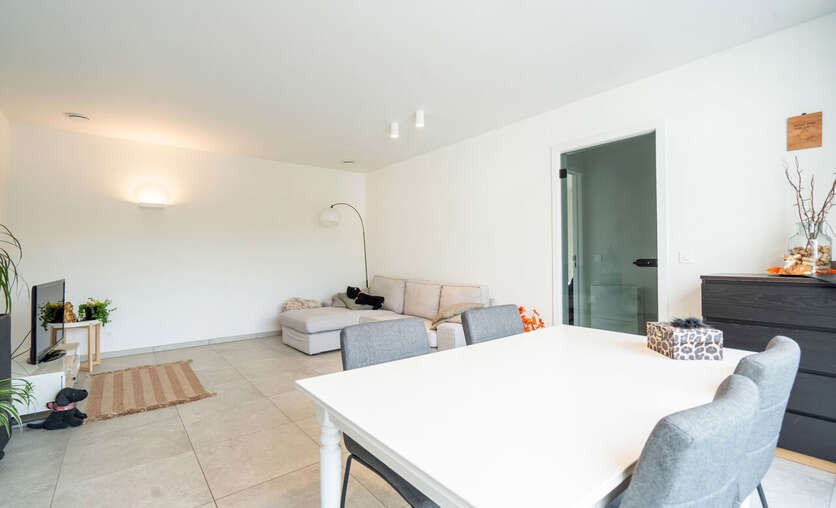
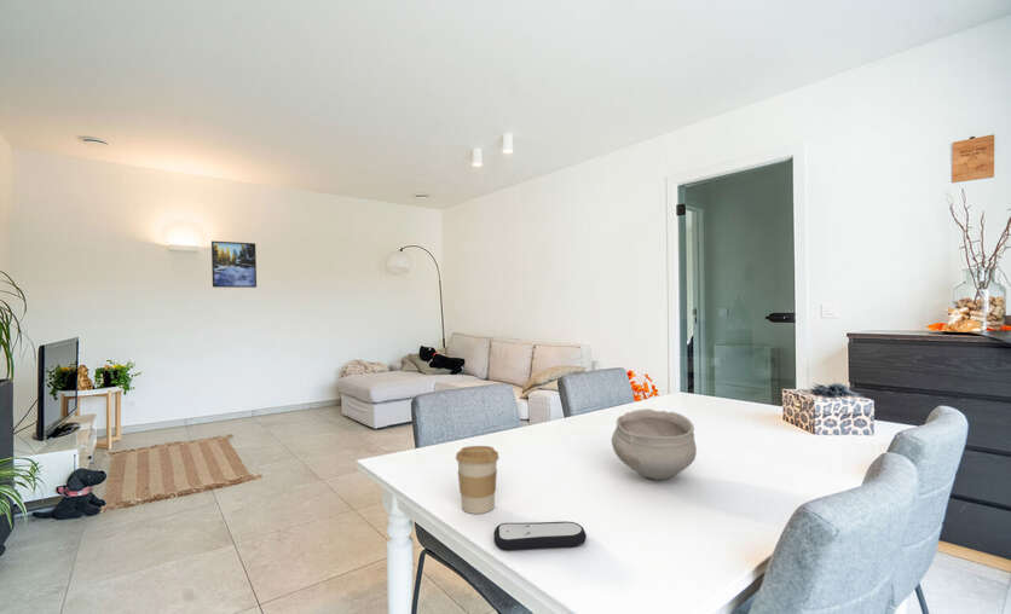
+ remote control [492,521,588,552]
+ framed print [210,239,258,289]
+ bowl [611,407,698,481]
+ coffee cup [455,445,499,515]
